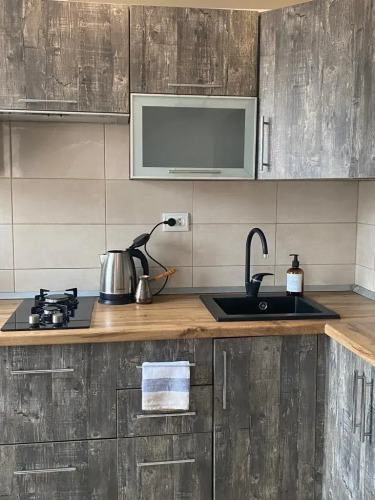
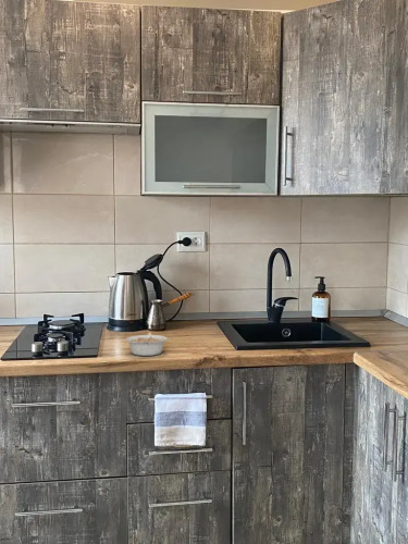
+ legume [125,334,172,357]
